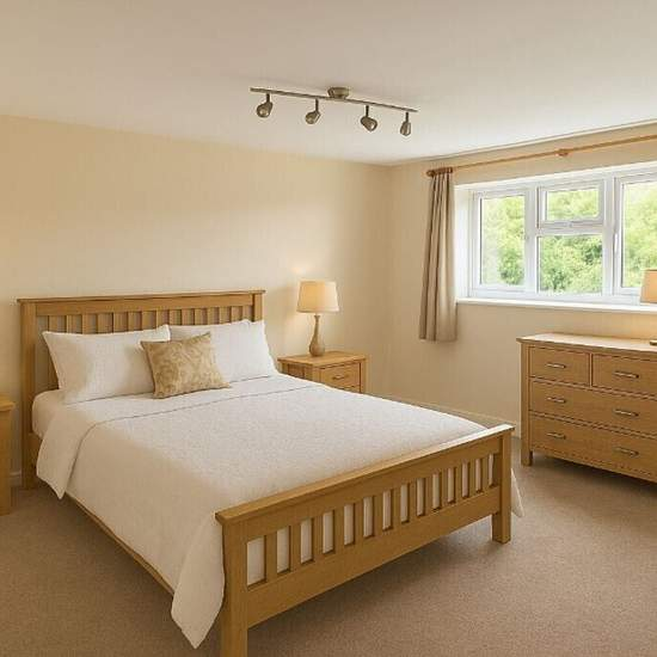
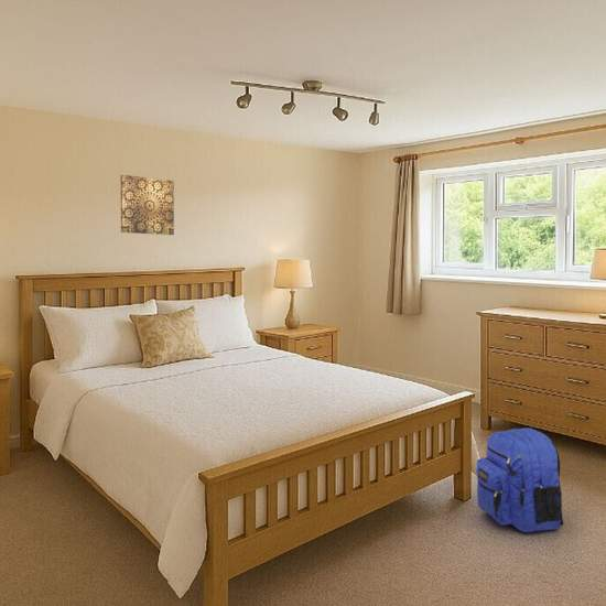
+ backpack [475,428,565,533]
+ wall art [119,174,175,236]
